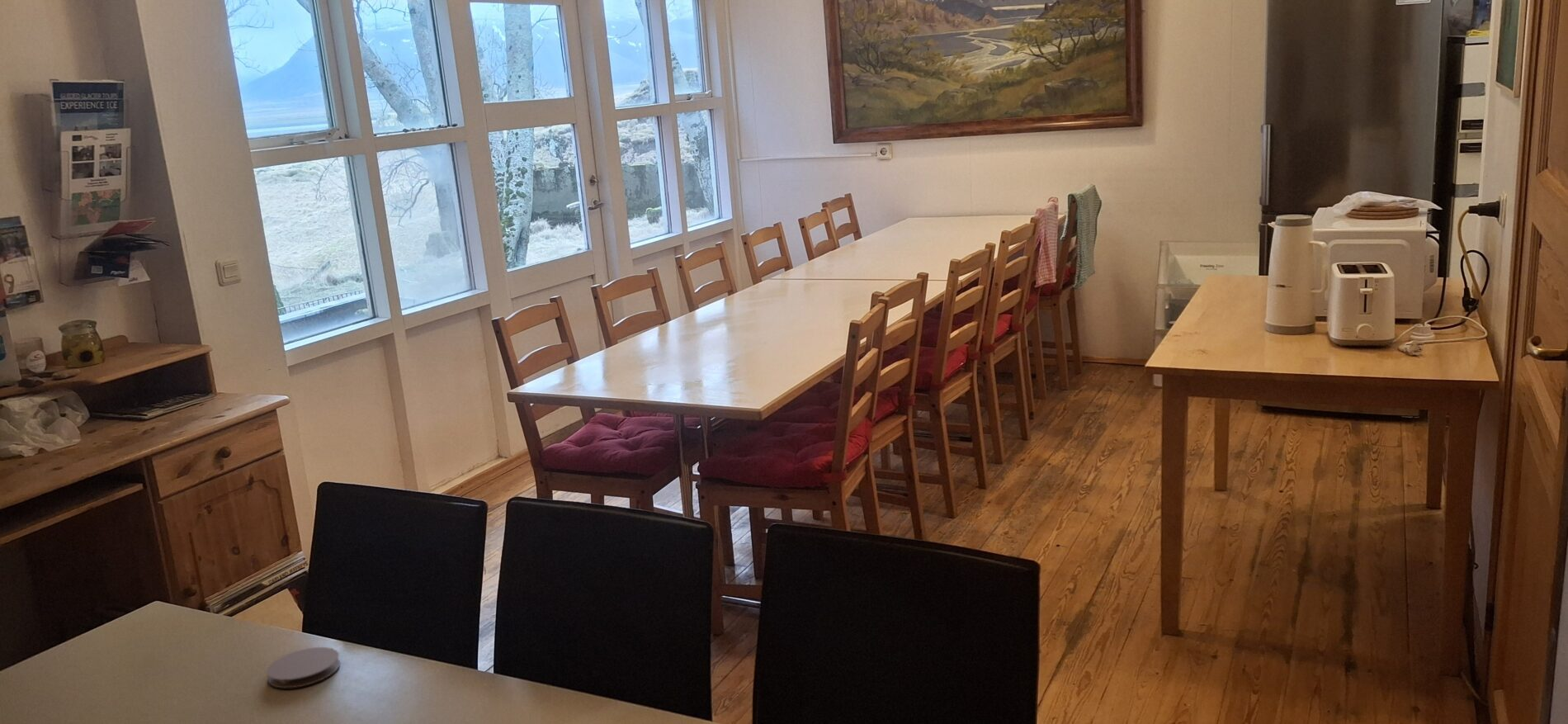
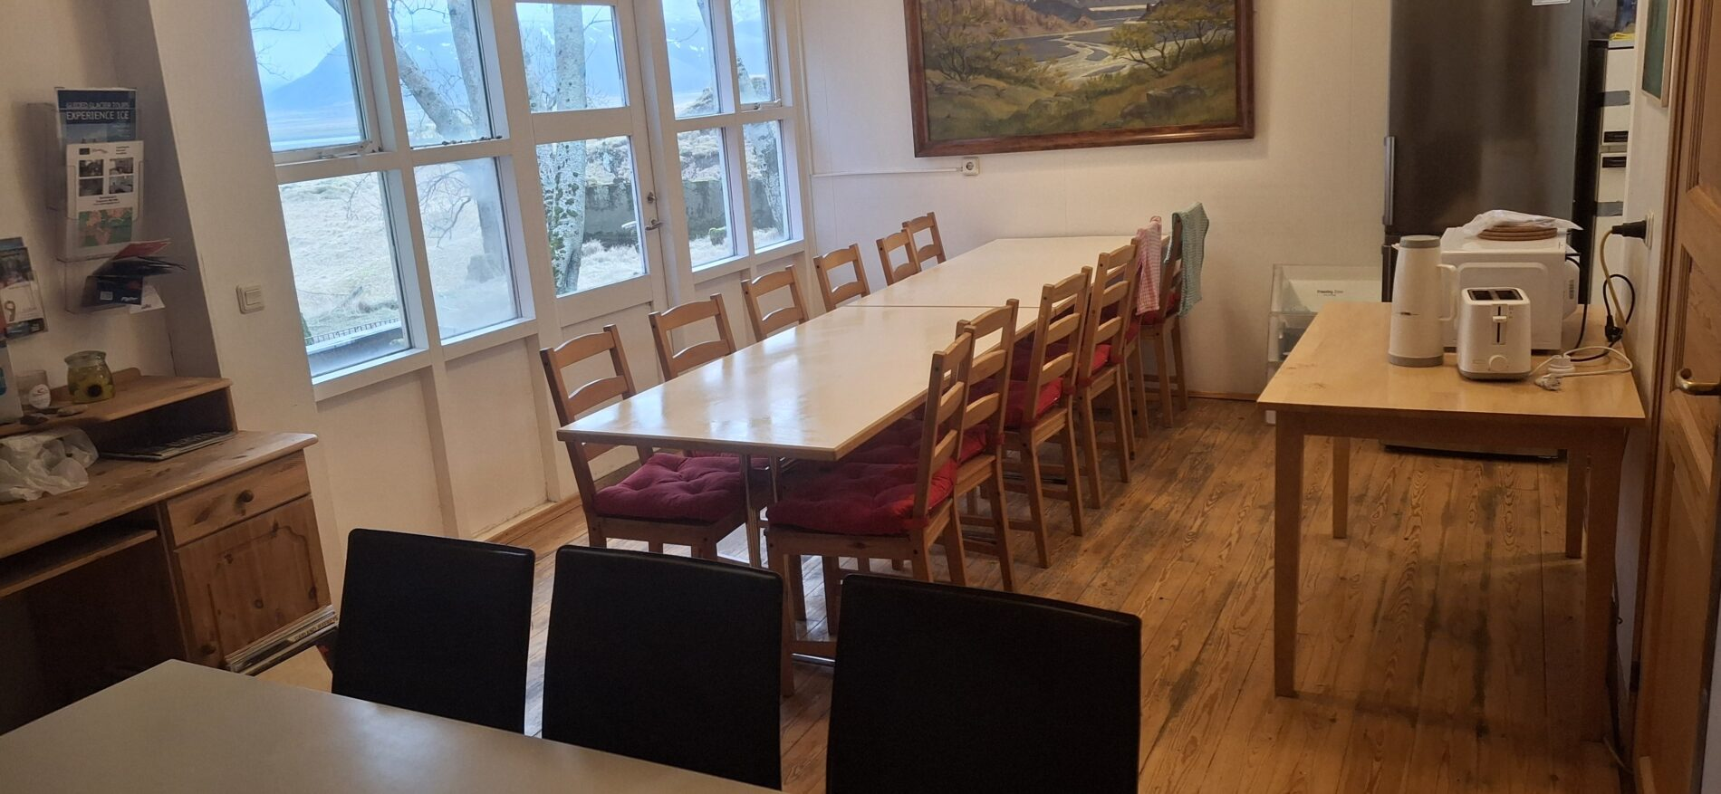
- coaster [266,646,341,689]
